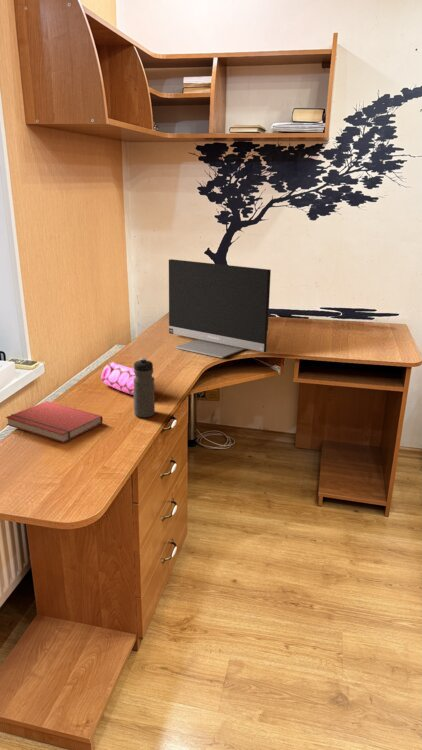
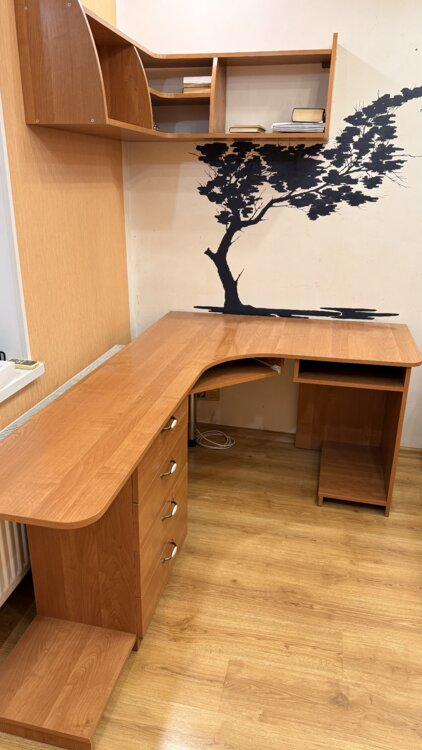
- pencil case [100,361,155,396]
- water bottle [133,357,156,418]
- book [5,400,104,444]
- monitor [168,258,272,359]
